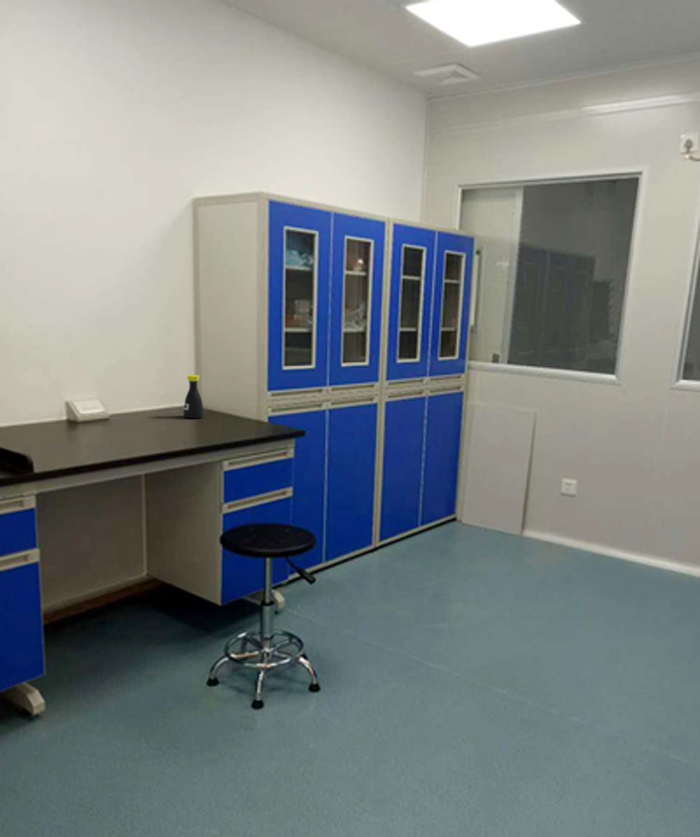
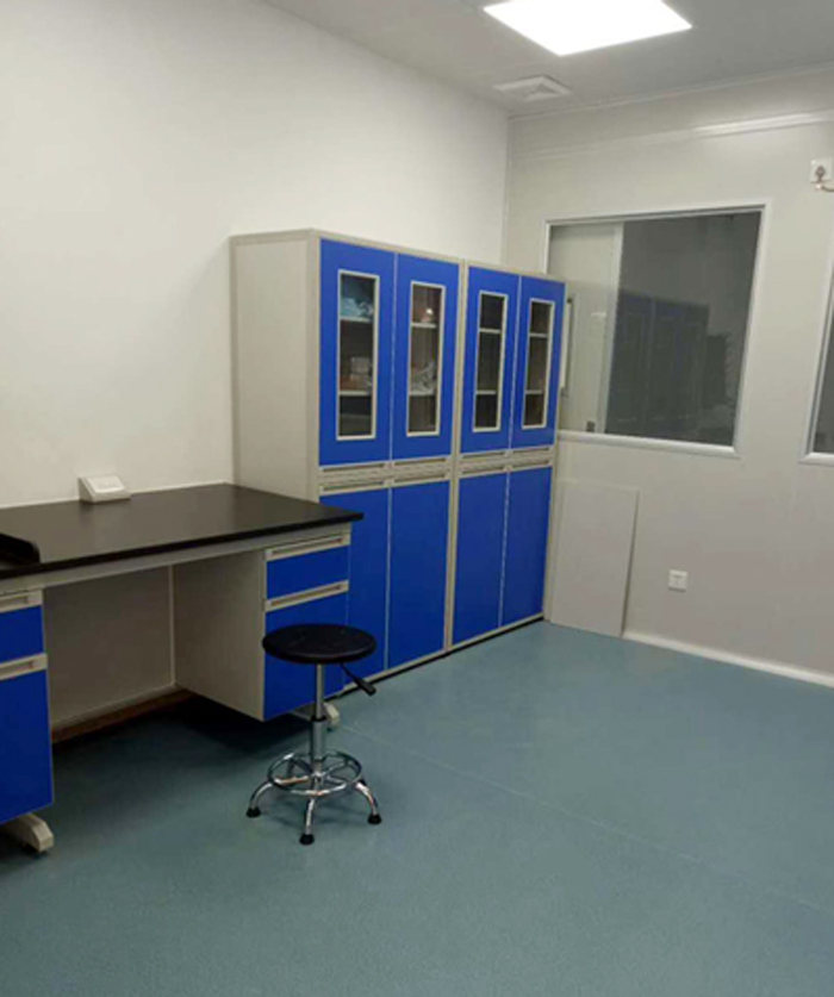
- bottle [182,374,205,419]
